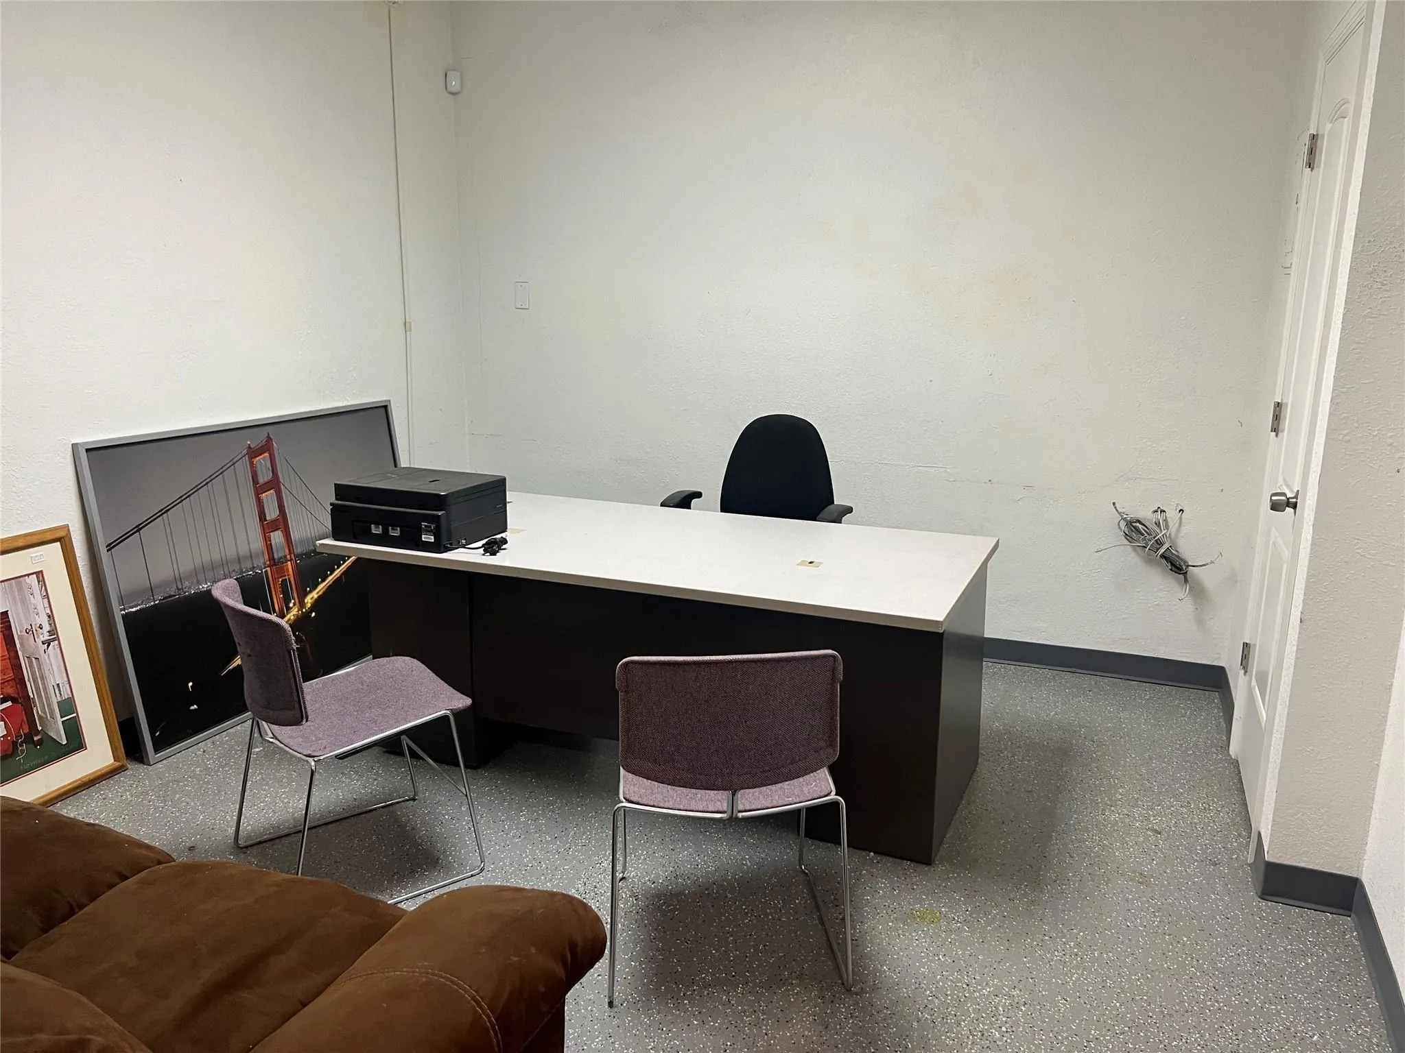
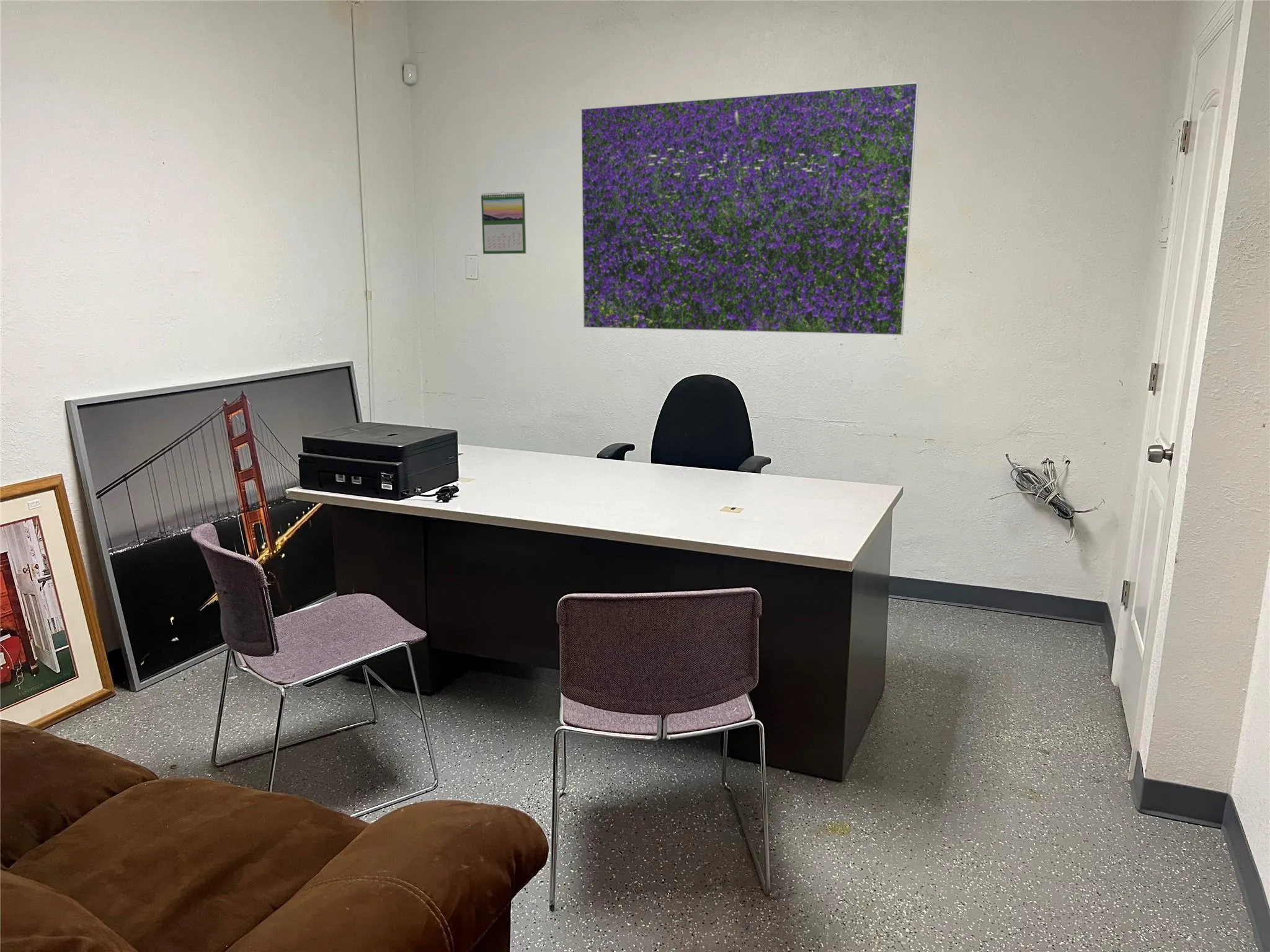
+ calendar [481,191,527,255]
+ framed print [580,82,919,336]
